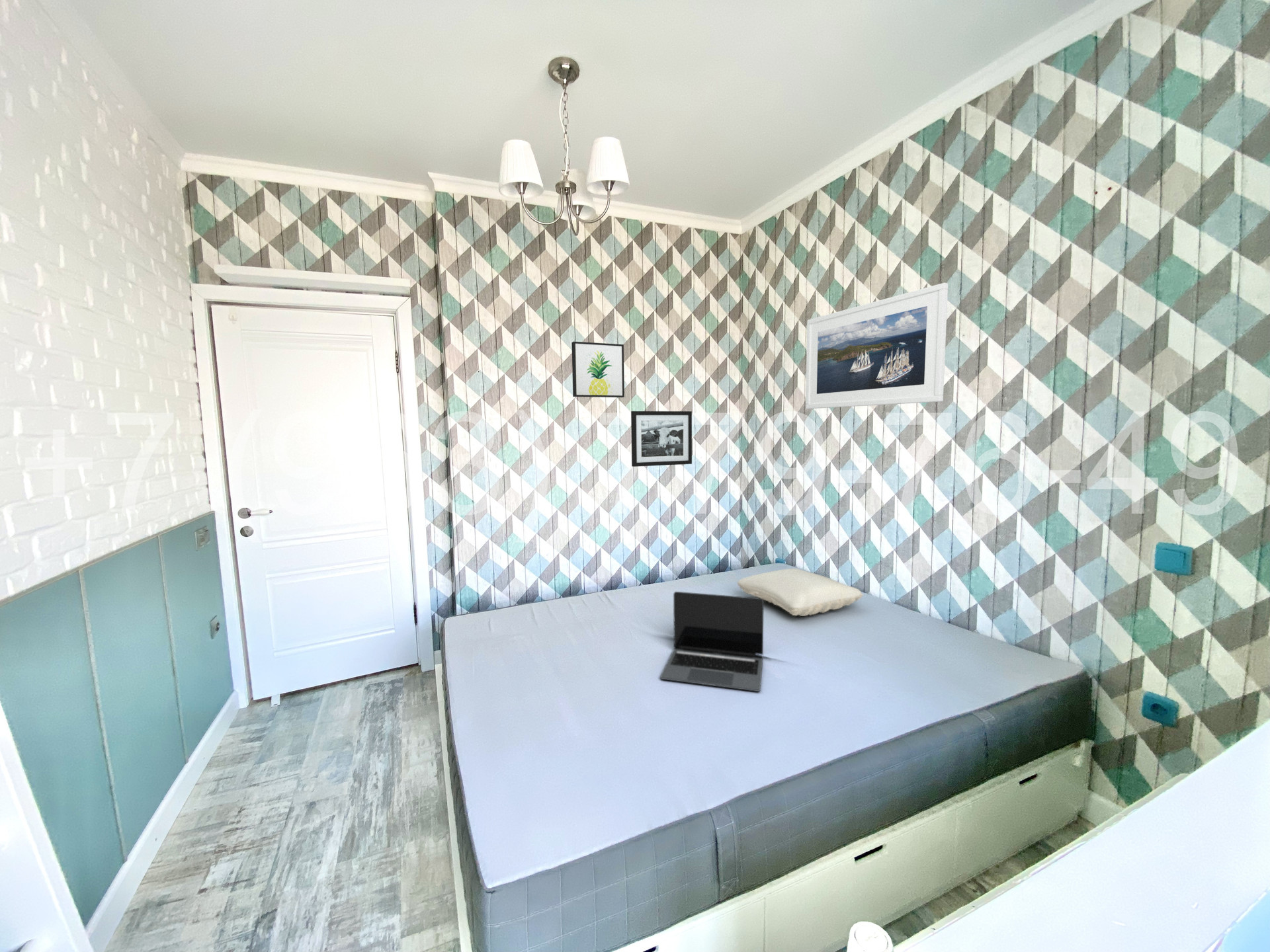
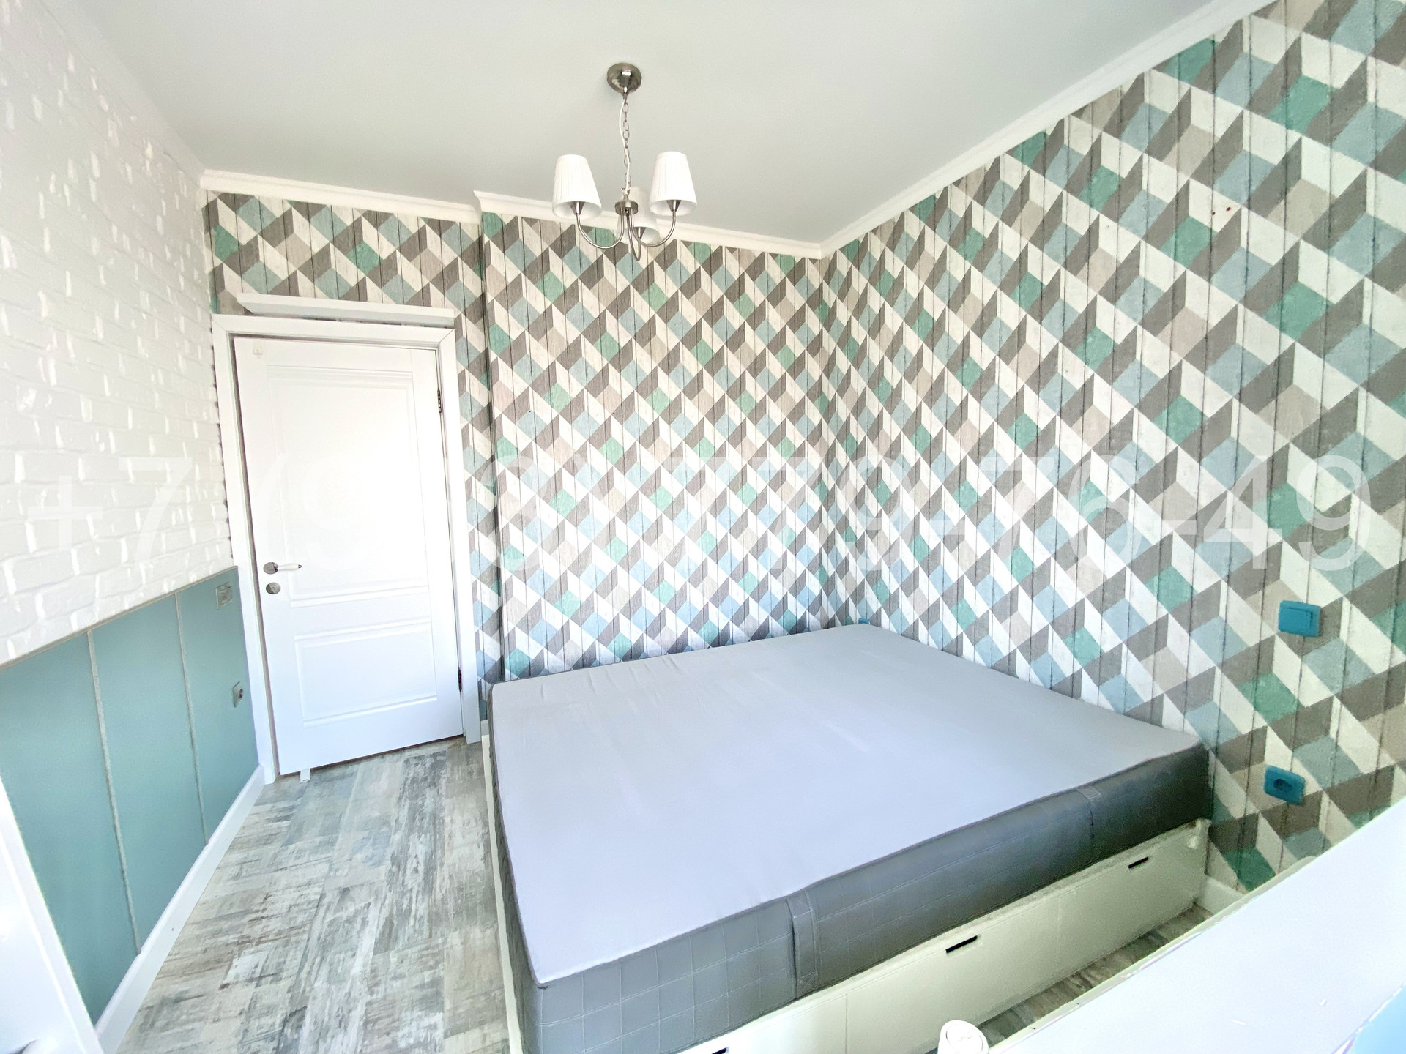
- wall art [571,340,625,398]
- laptop [659,591,765,692]
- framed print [805,282,949,409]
- pillow [737,568,864,617]
- picture frame [630,411,693,467]
